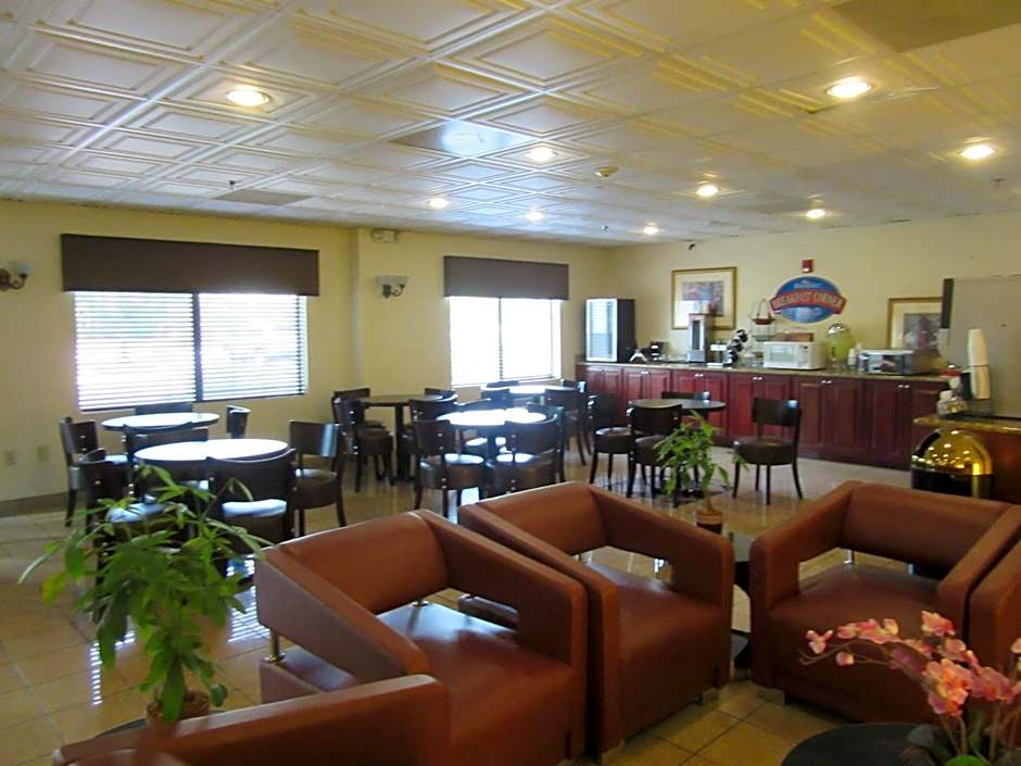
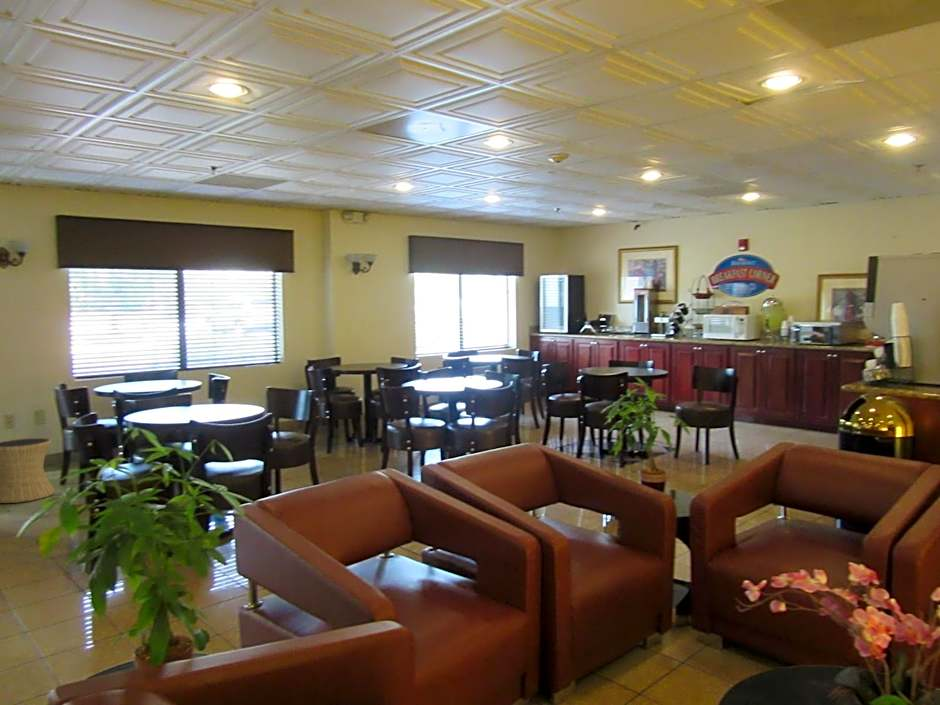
+ side table [0,437,56,504]
